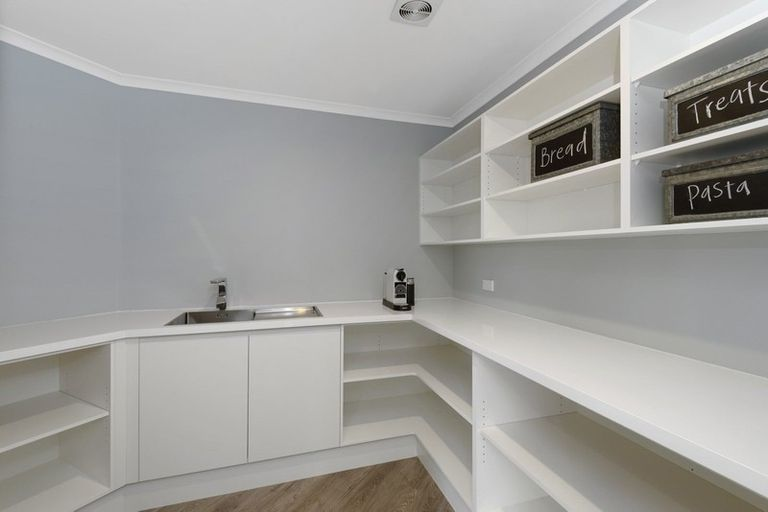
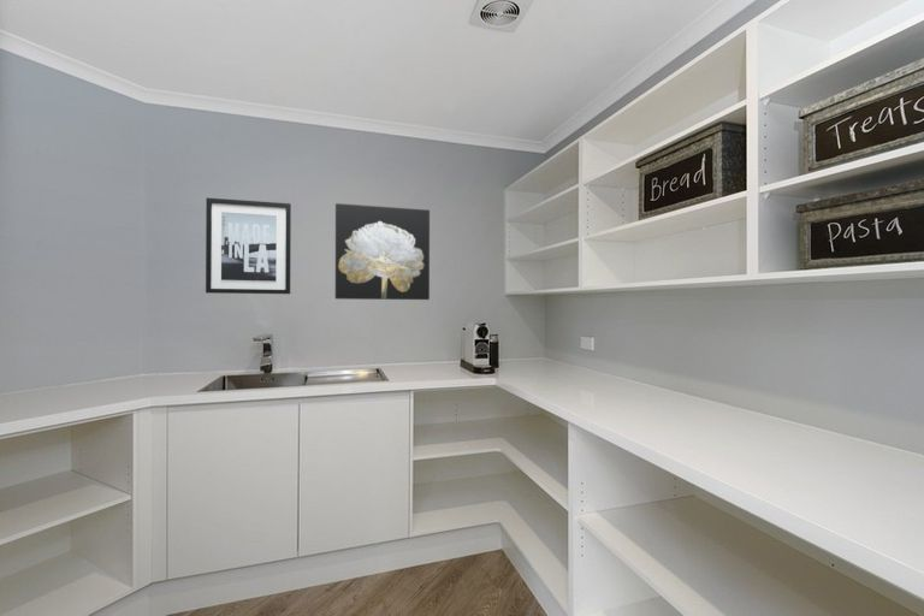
+ wall art [334,202,431,301]
+ wall art [205,196,292,295]
